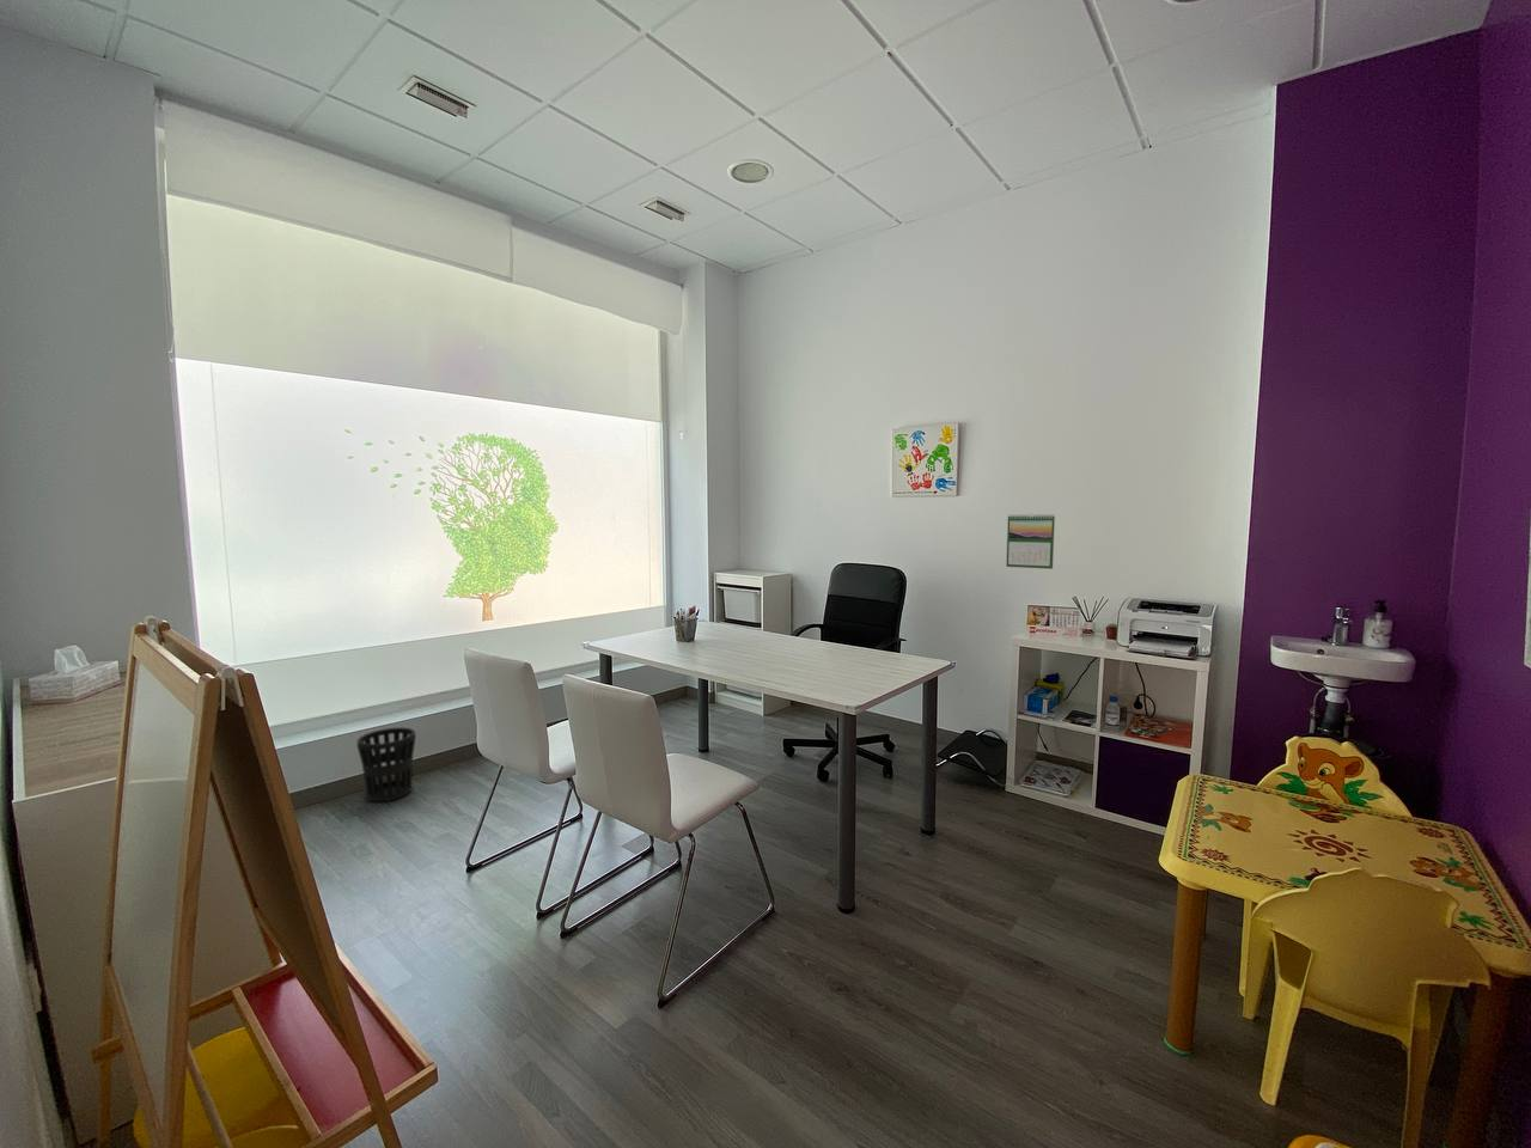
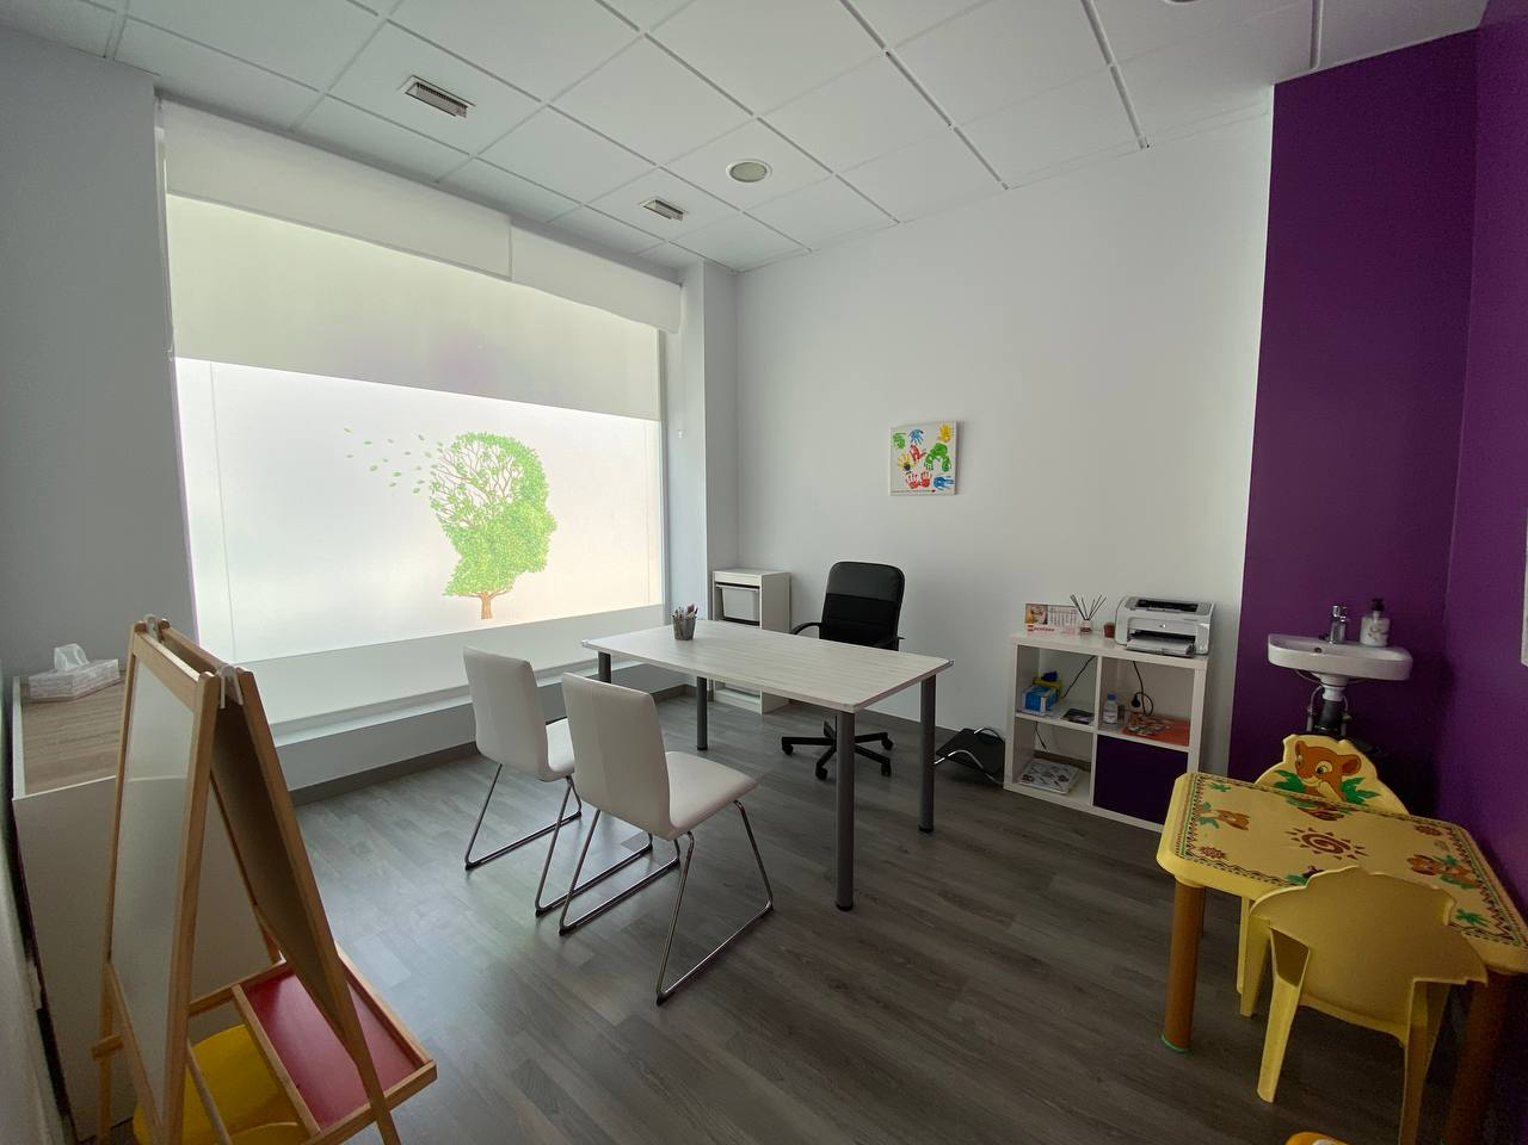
- calendar [1004,512,1056,570]
- wastebasket [357,726,417,803]
